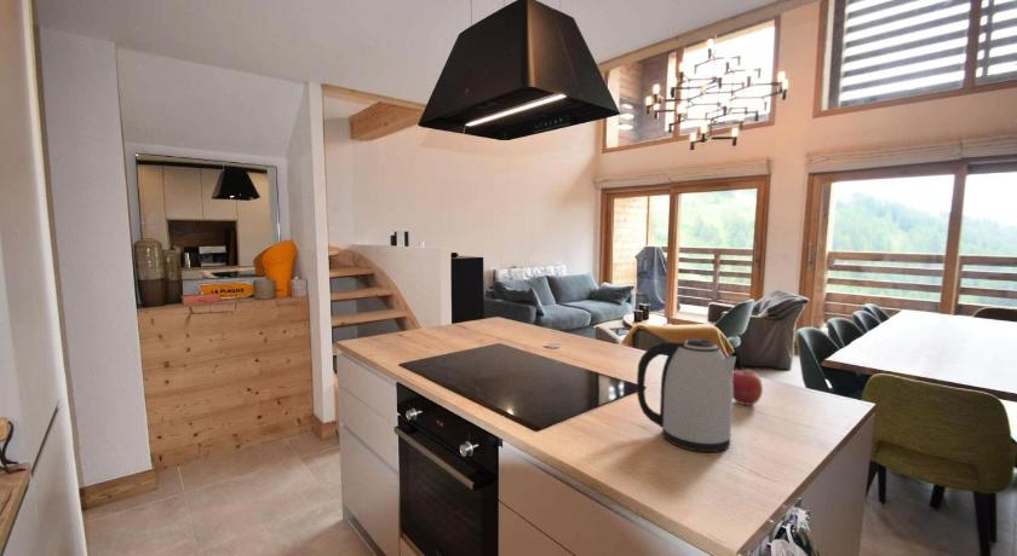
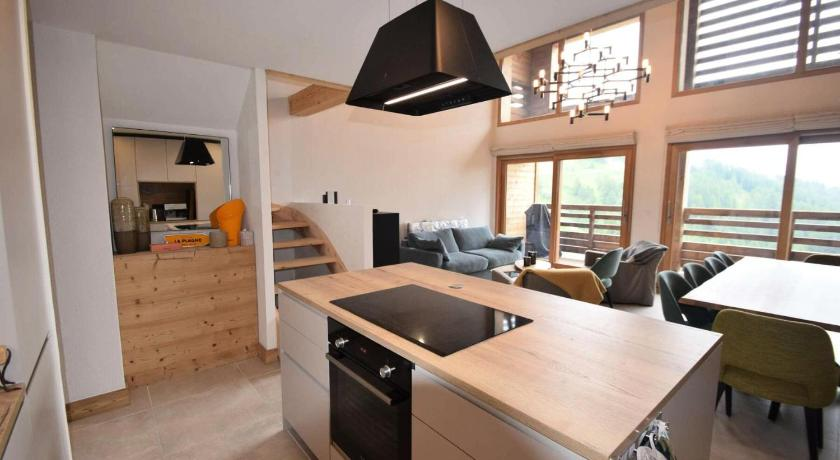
- kettle [636,338,737,453]
- apple [731,369,764,406]
